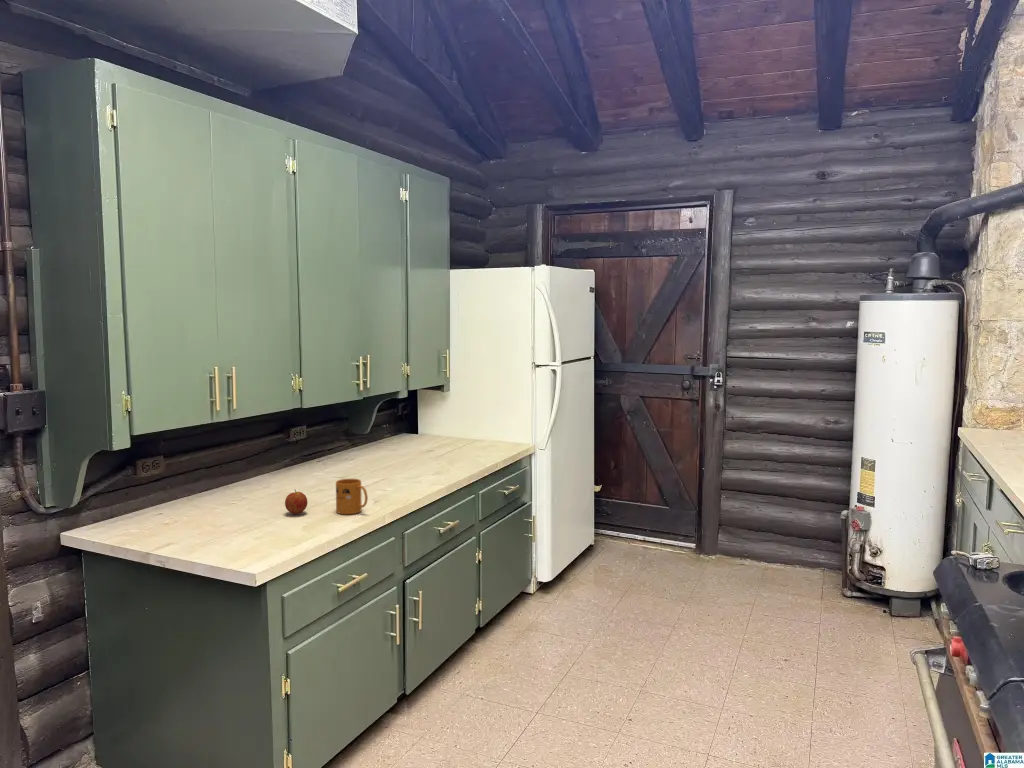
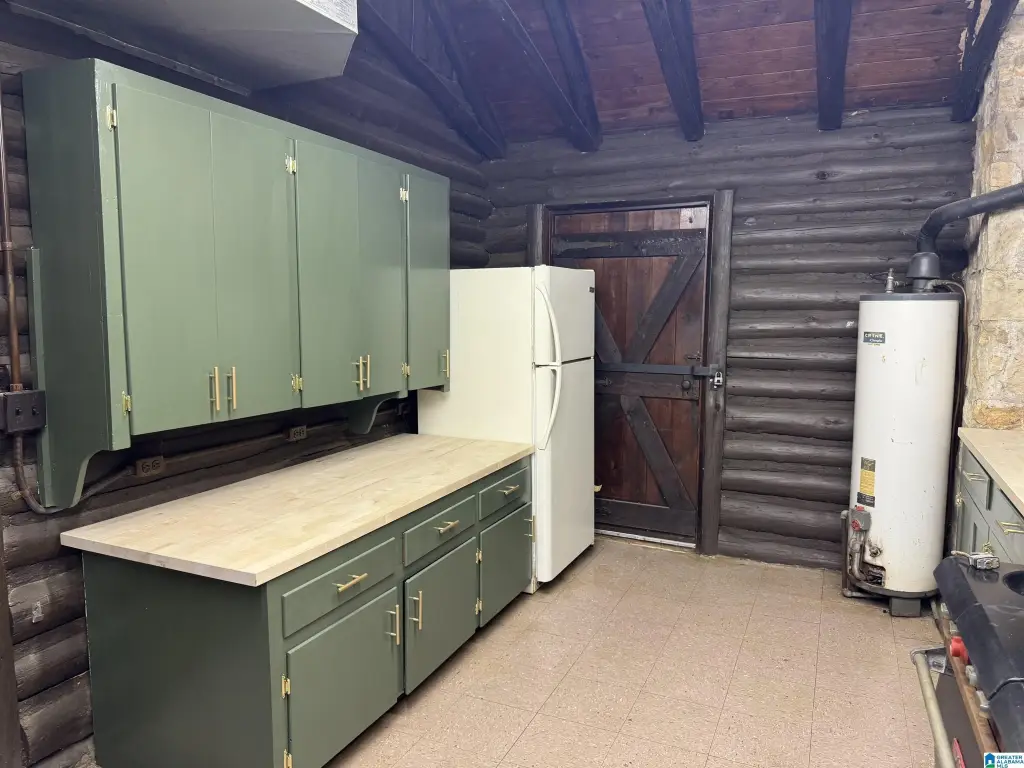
- fruit [284,489,308,515]
- mug [335,478,369,515]
